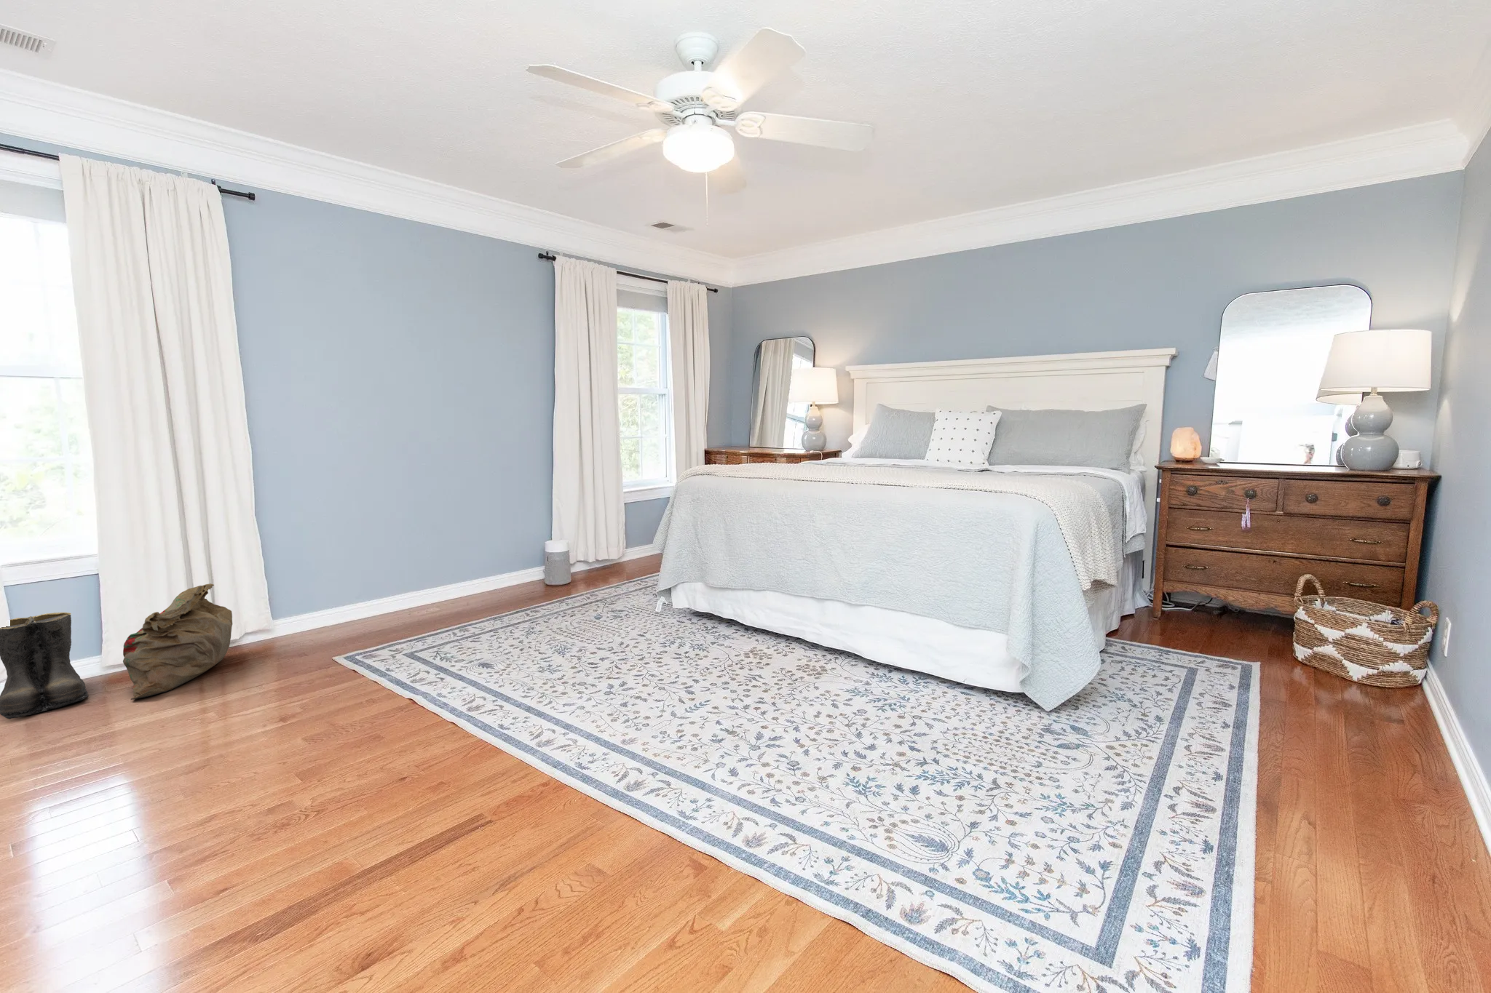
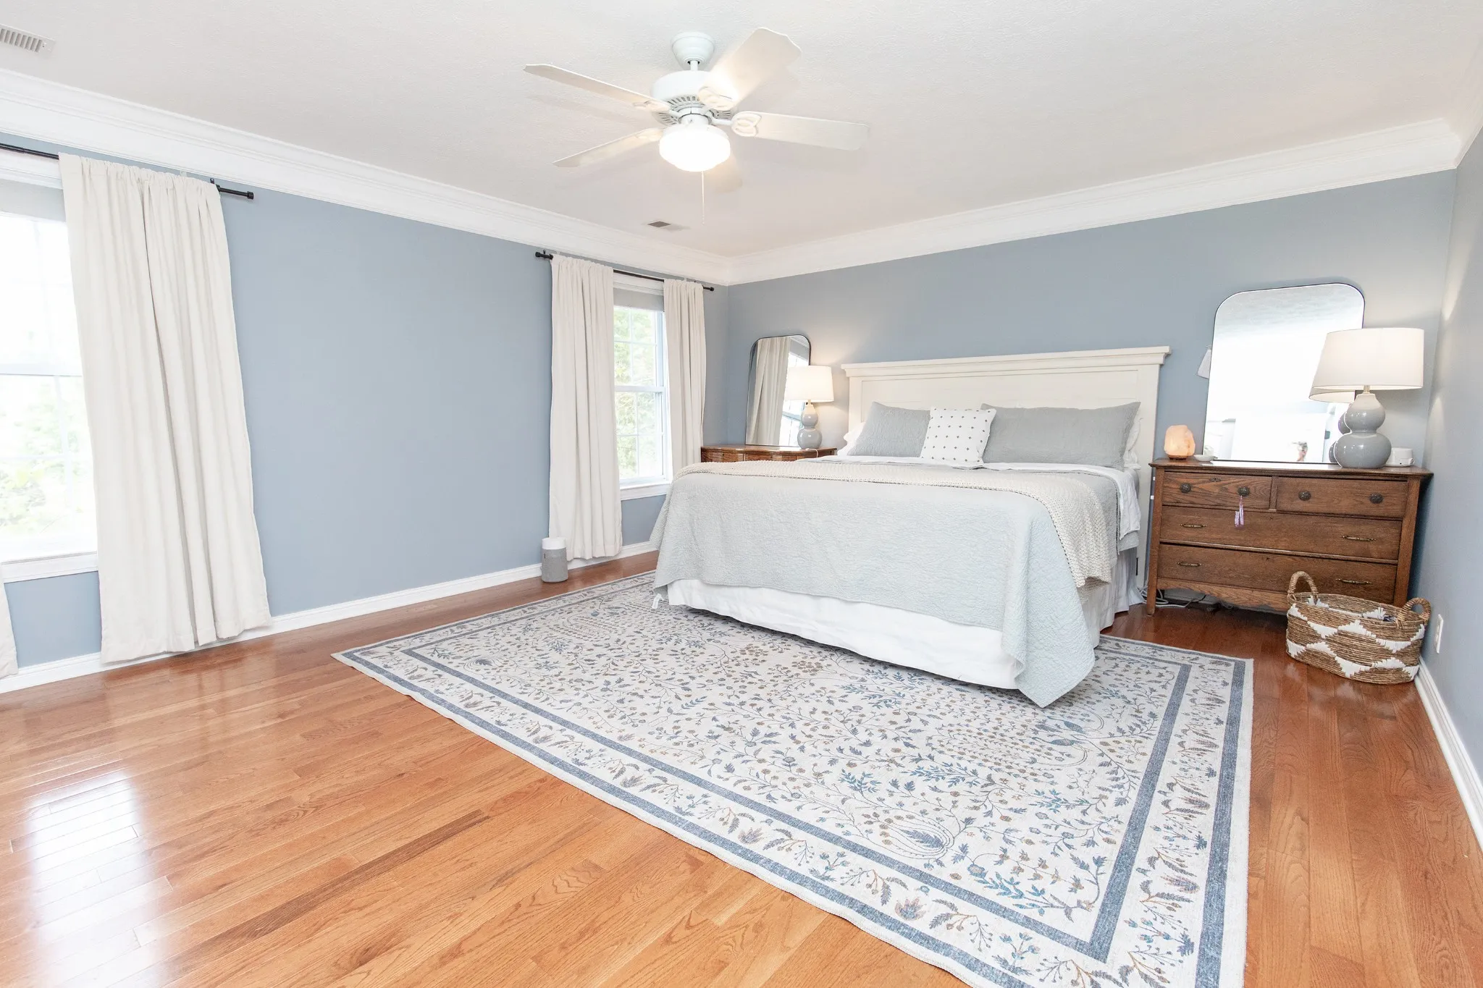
- bag [122,583,233,700]
- boots [0,612,90,719]
